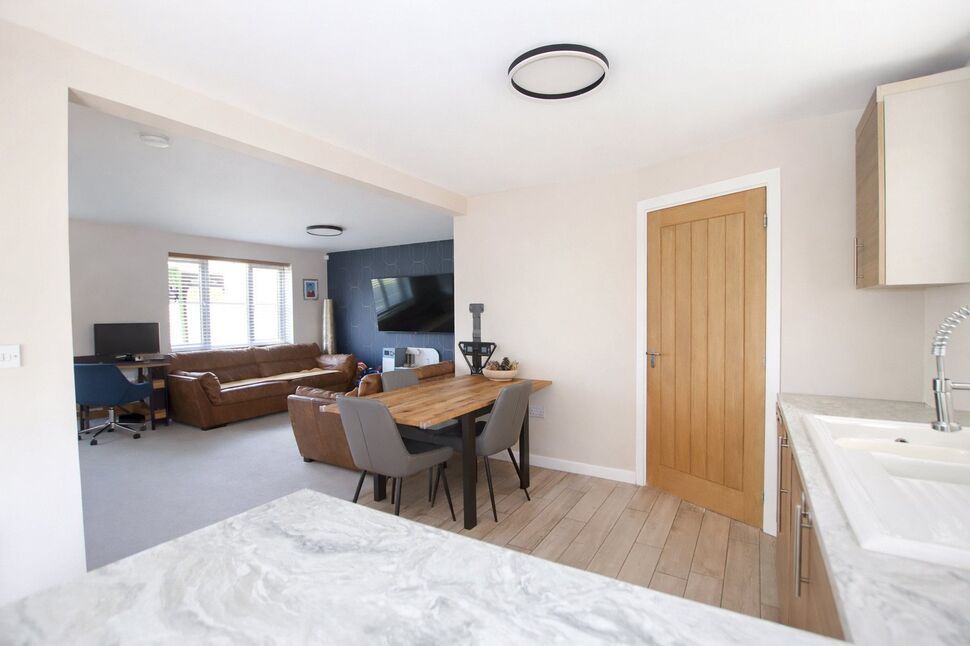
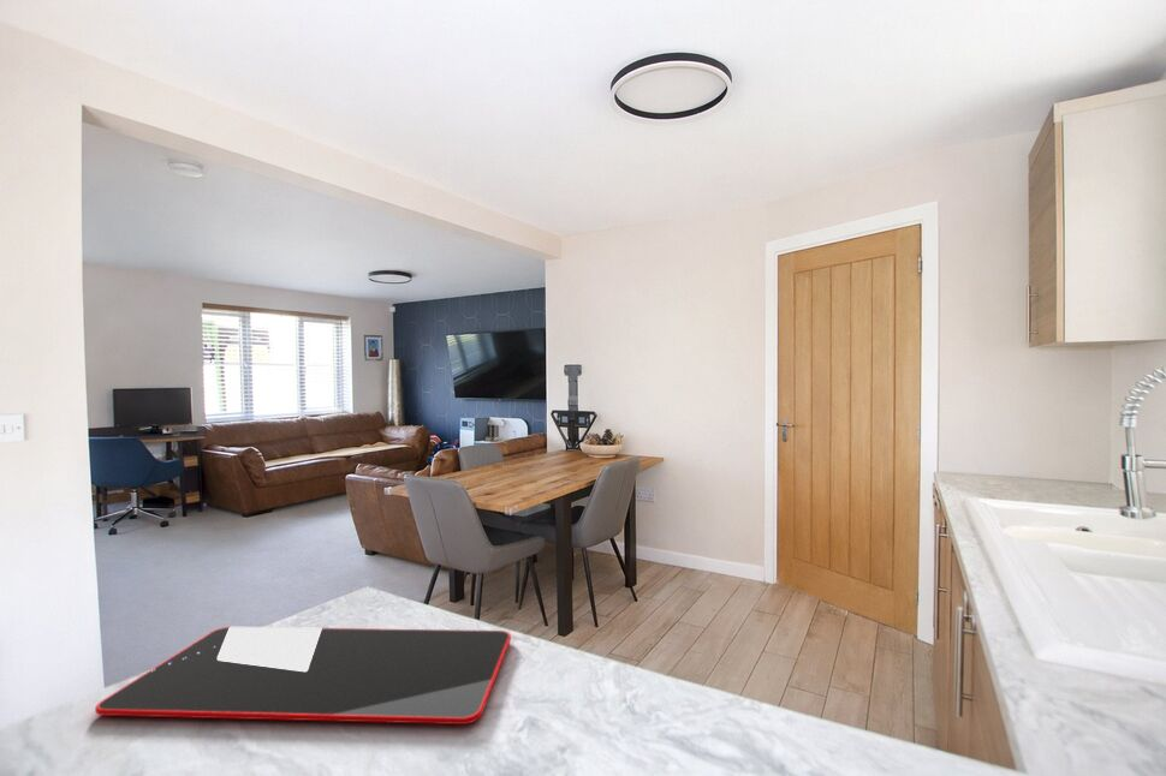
+ cutting board [94,626,512,726]
